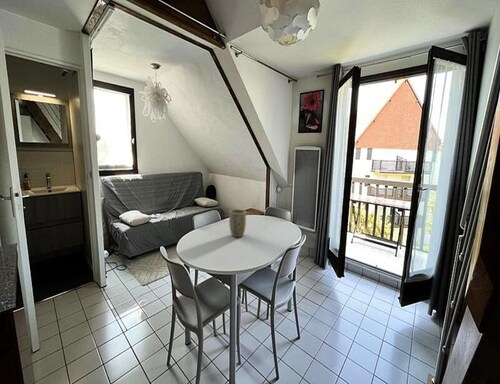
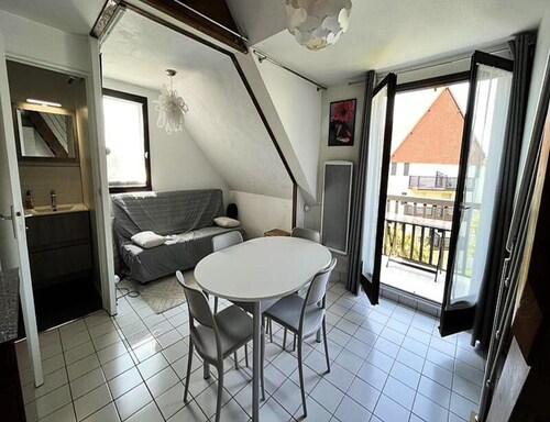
- plant pot [228,208,247,238]
